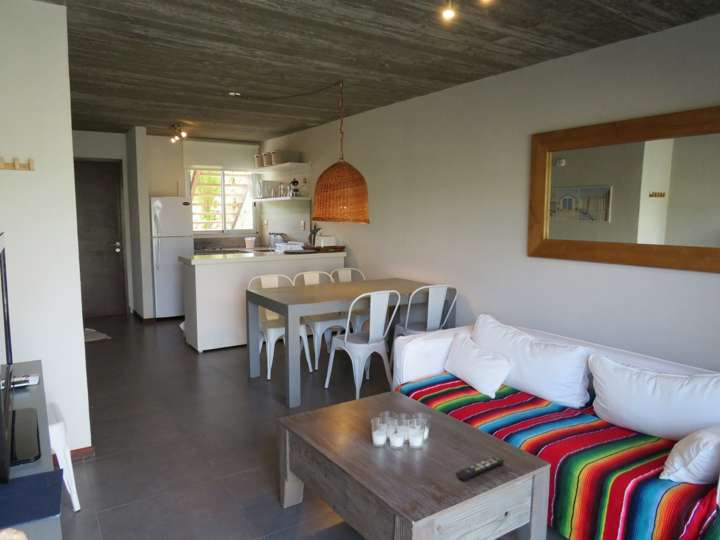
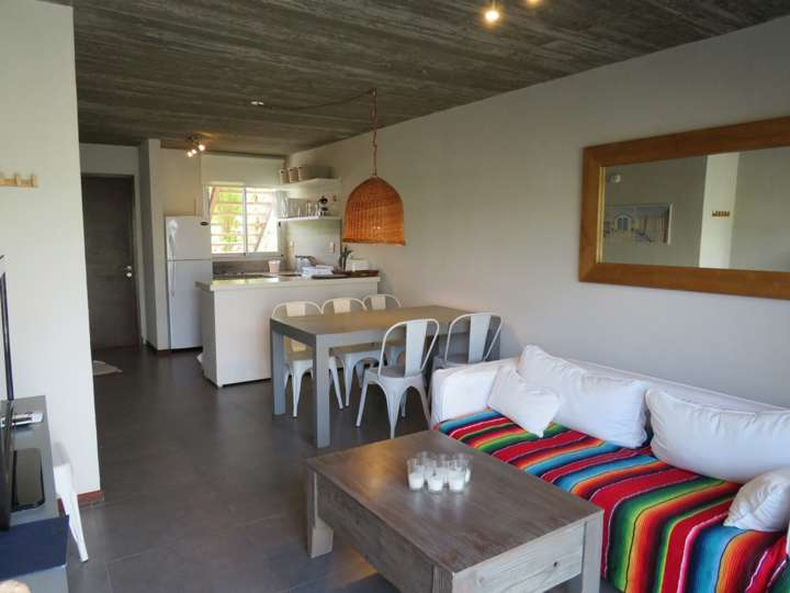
- remote control [455,456,505,482]
